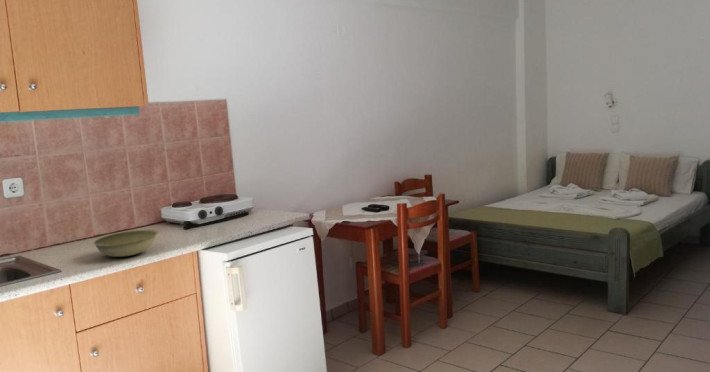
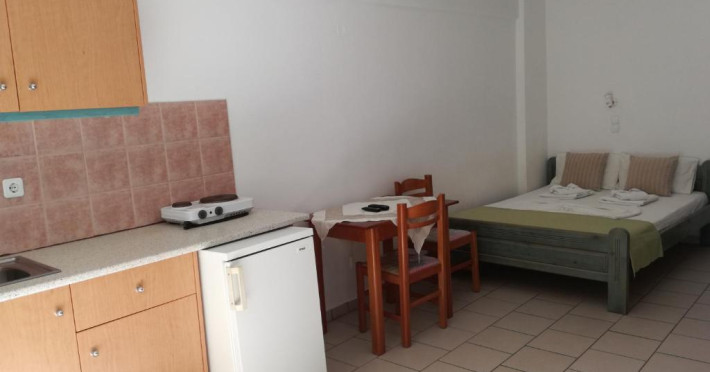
- bowl [91,228,159,258]
